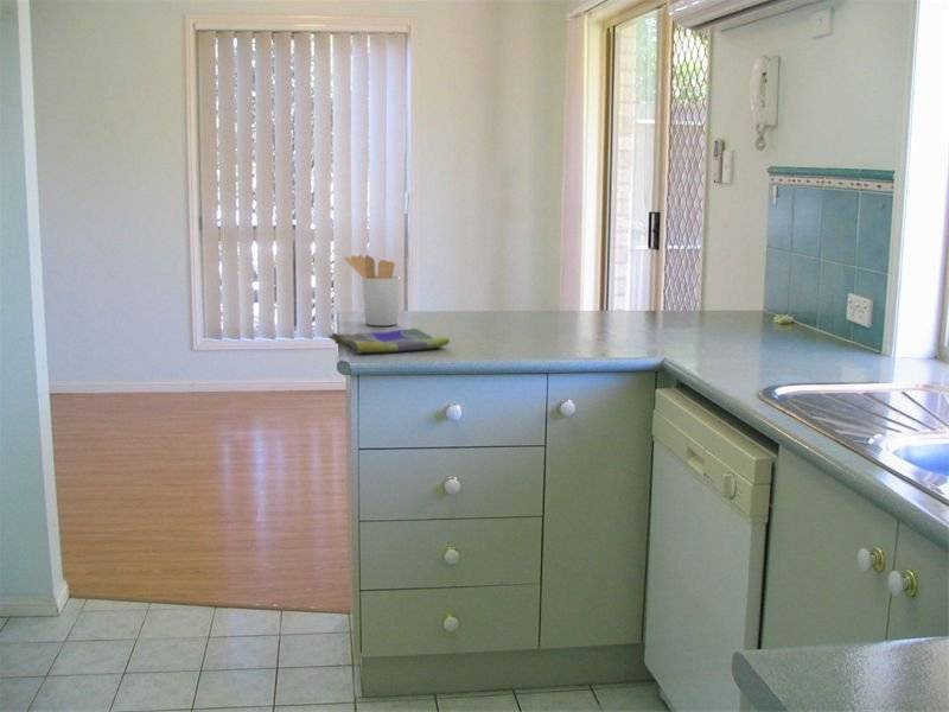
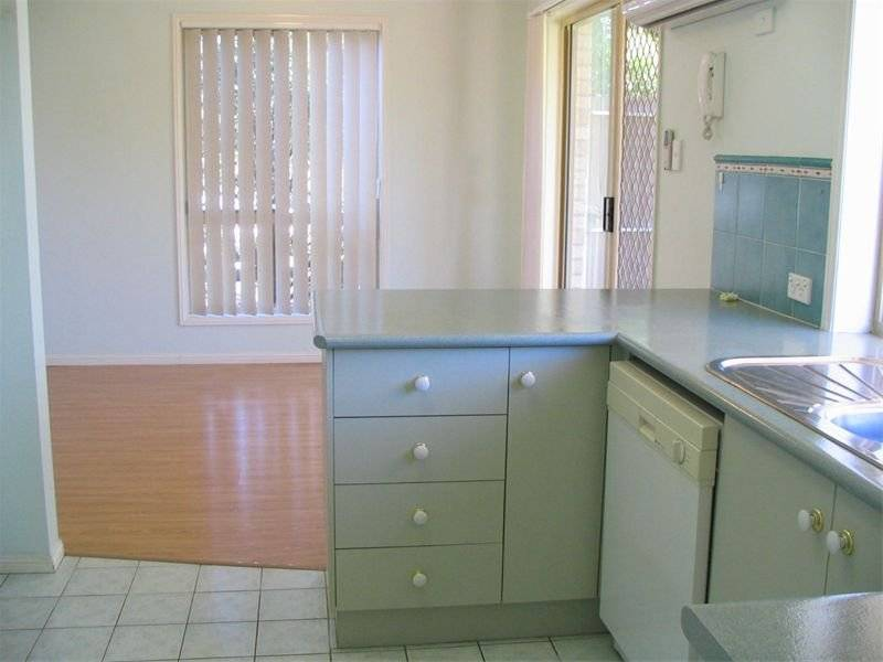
- utensil holder [343,254,401,326]
- dish towel [327,328,451,355]
